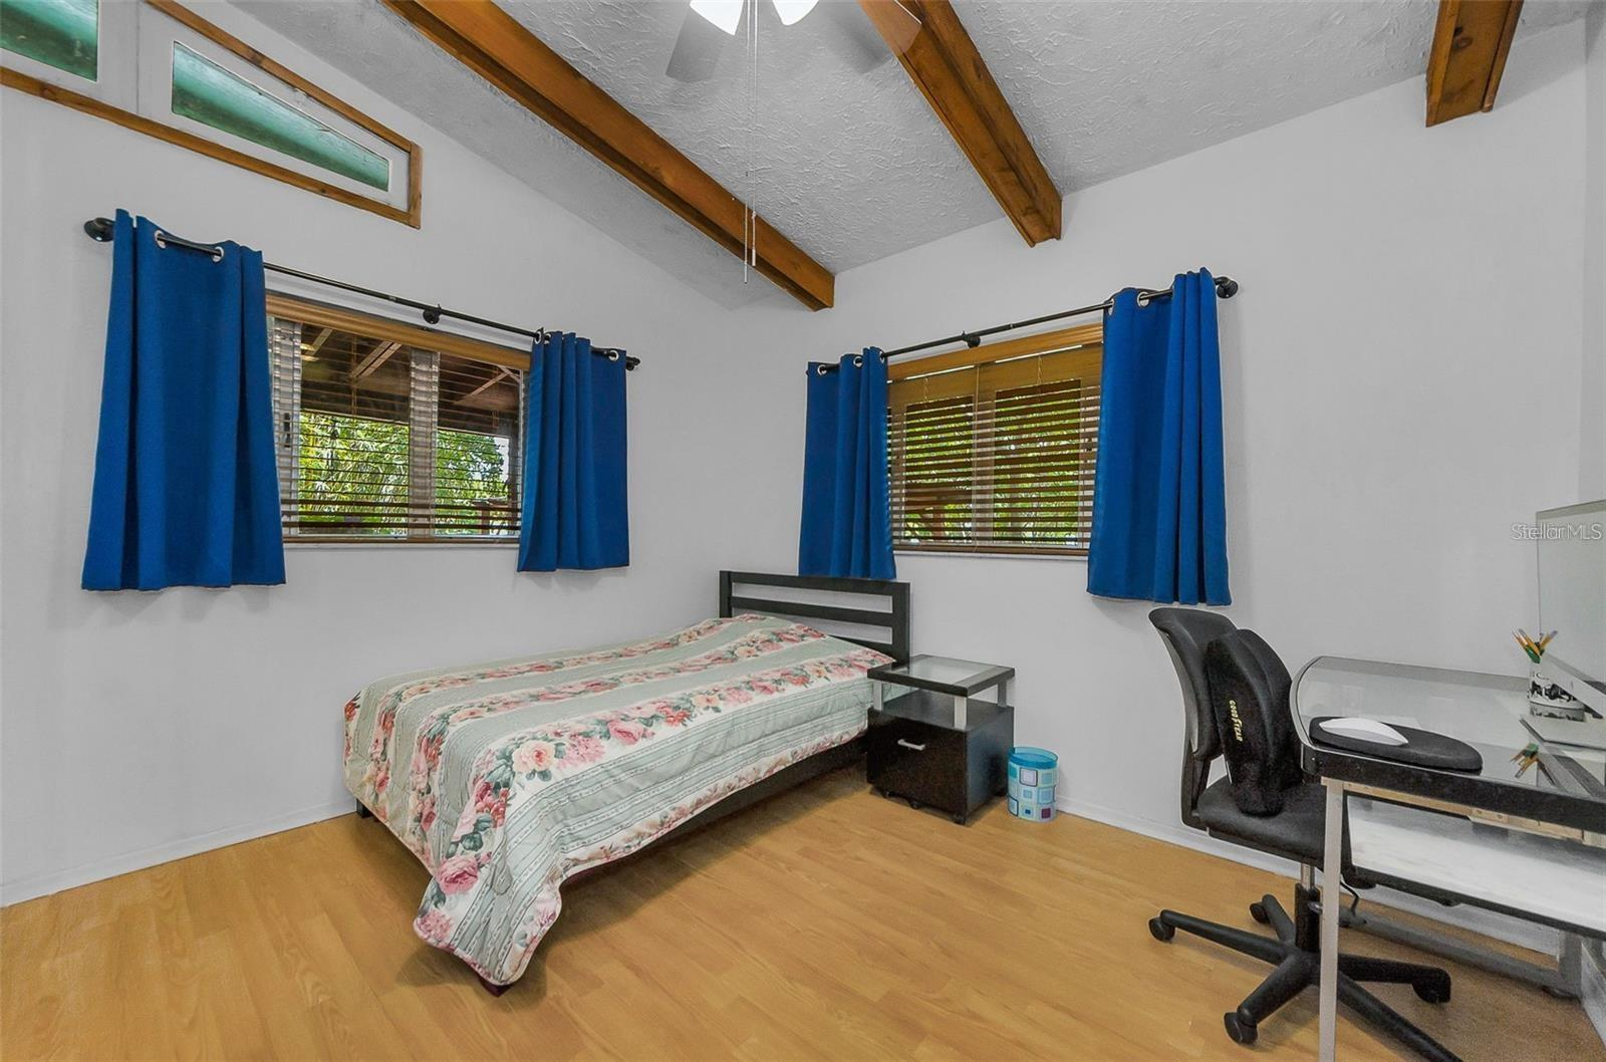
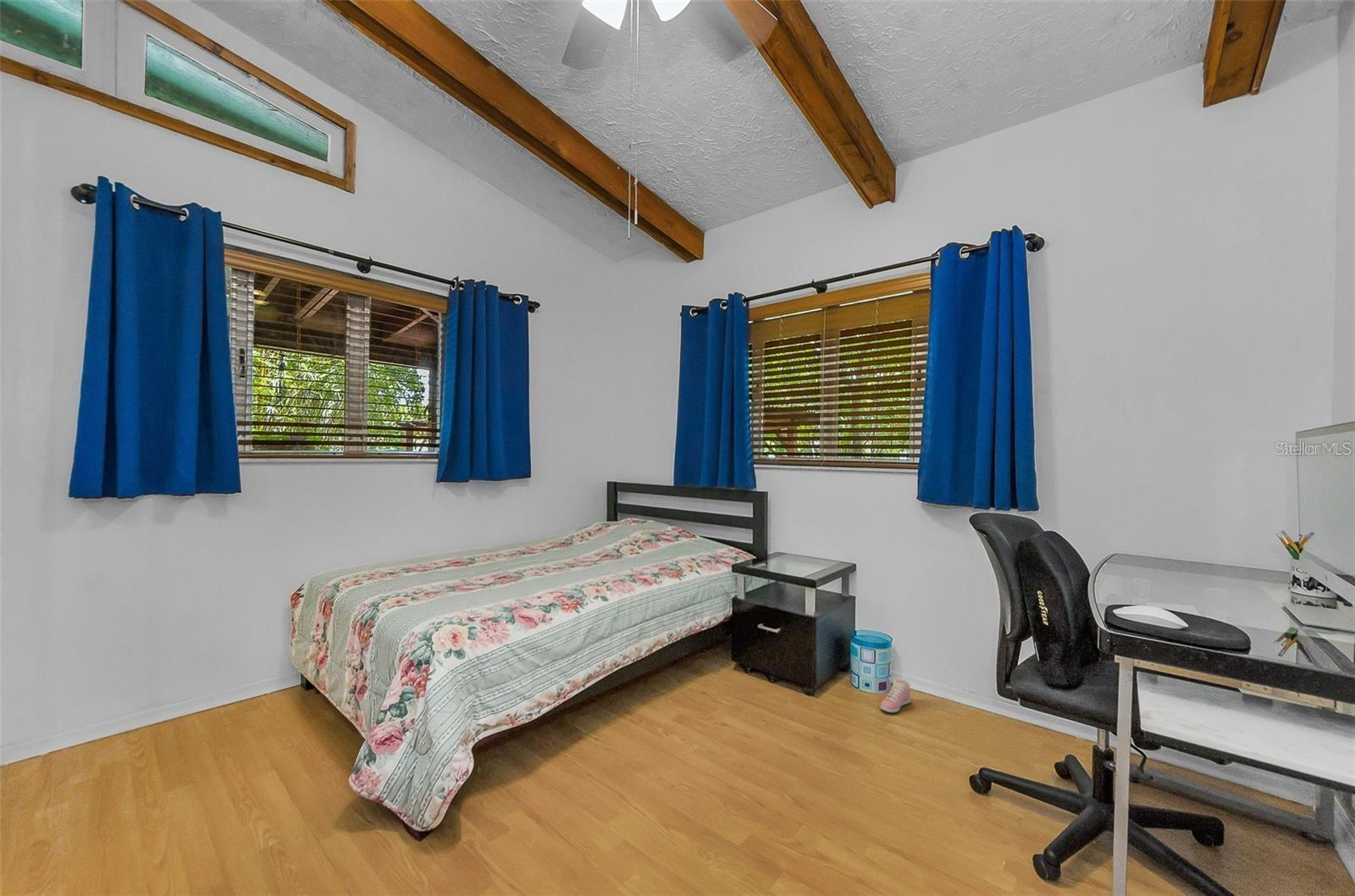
+ sneaker [880,679,912,713]
